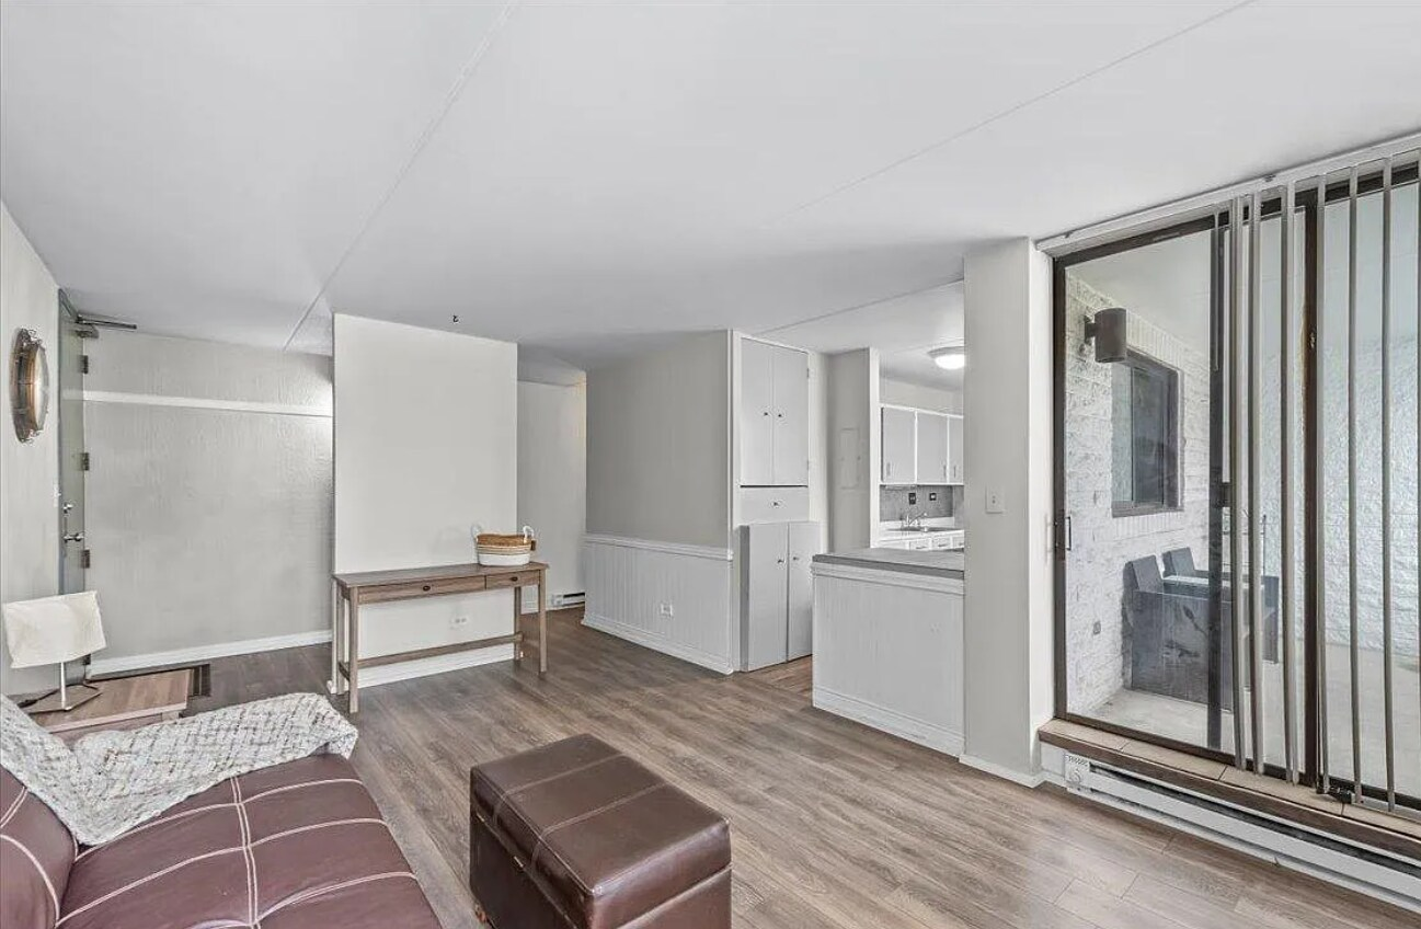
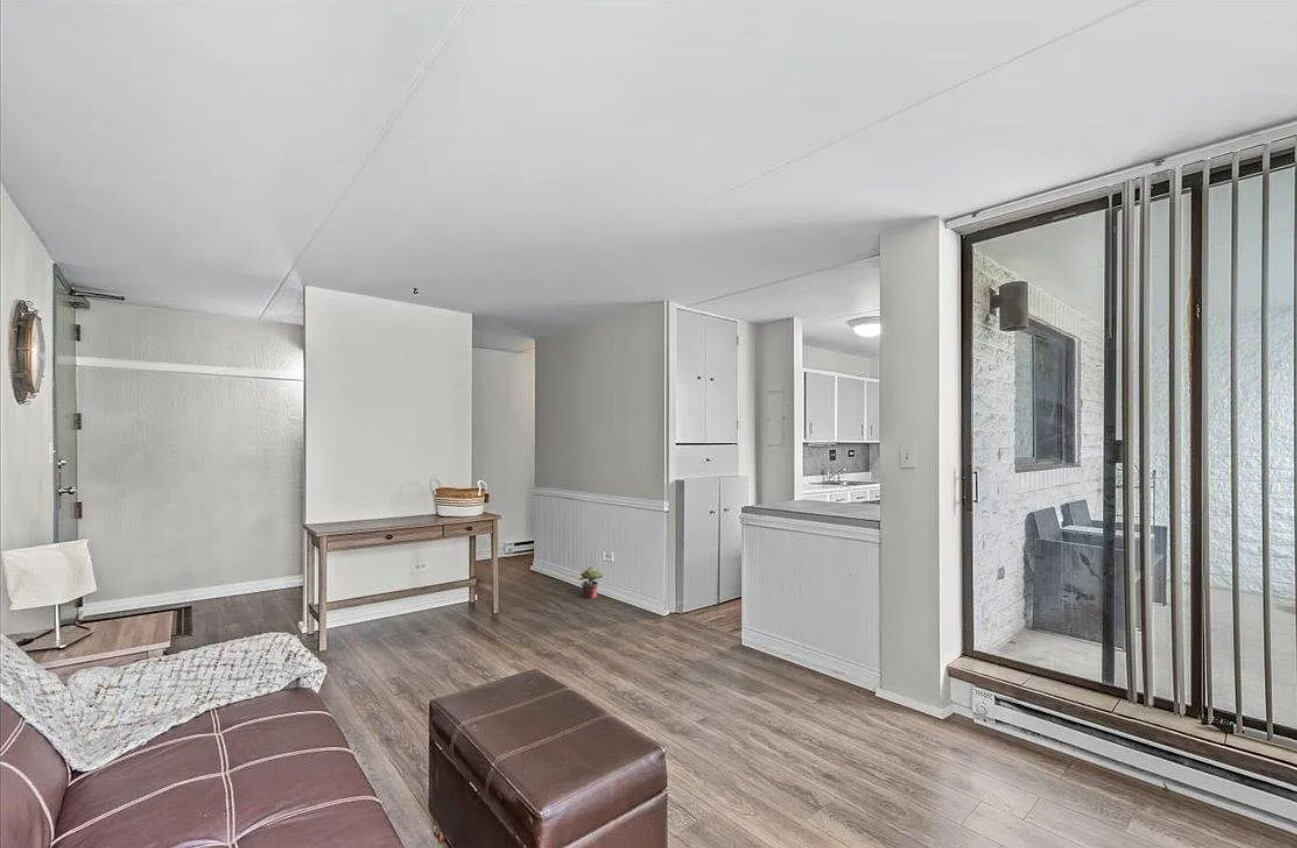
+ potted plant [578,565,604,599]
